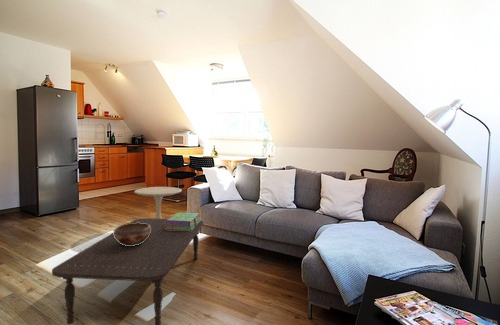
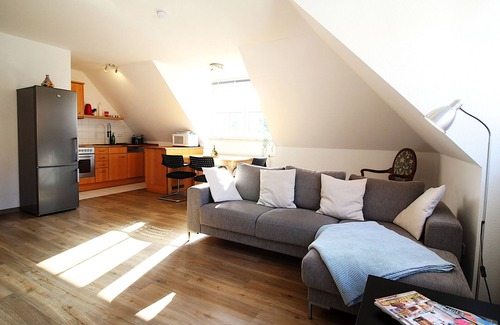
- coffee table [51,217,205,325]
- stack of books [165,212,201,231]
- decorative bowl [112,222,151,246]
- side table [133,186,183,219]
